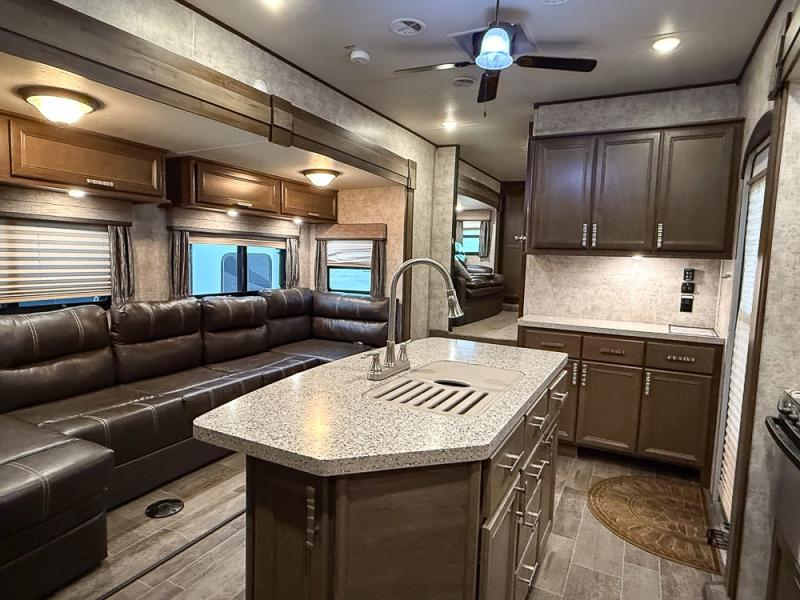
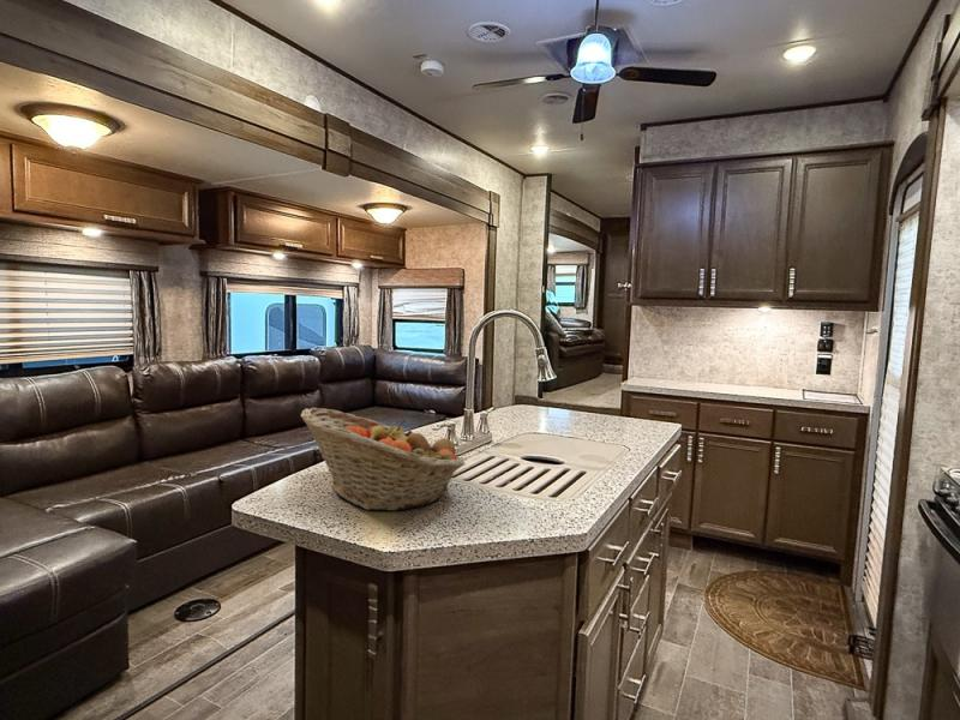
+ fruit basket [300,407,466,512]
